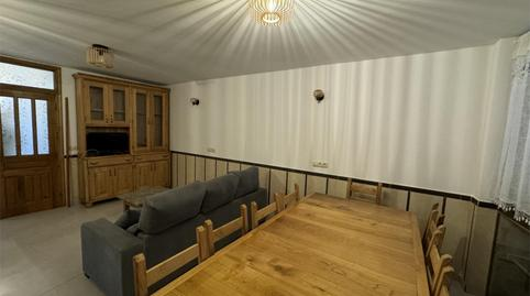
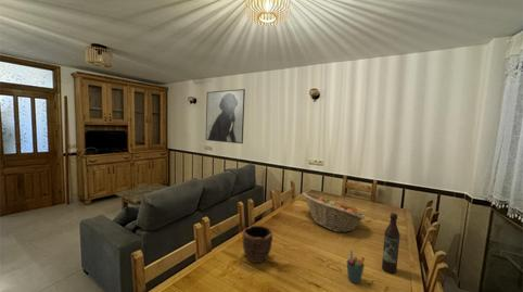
+ bowl [242,225,273,264]
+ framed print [205,88,246,144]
+ fruit basket [302,192,366,233]
+ wine bottle [381,212,401,275]
+ pen holder [346,250,366,284]
